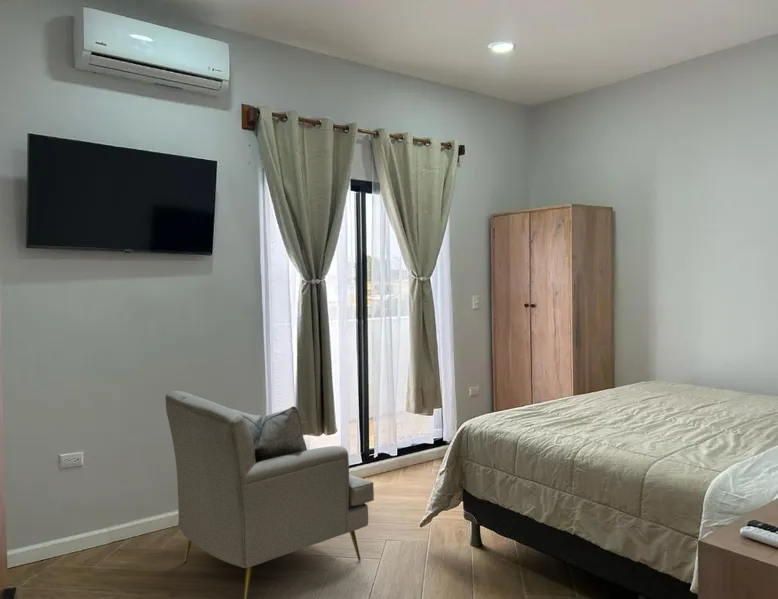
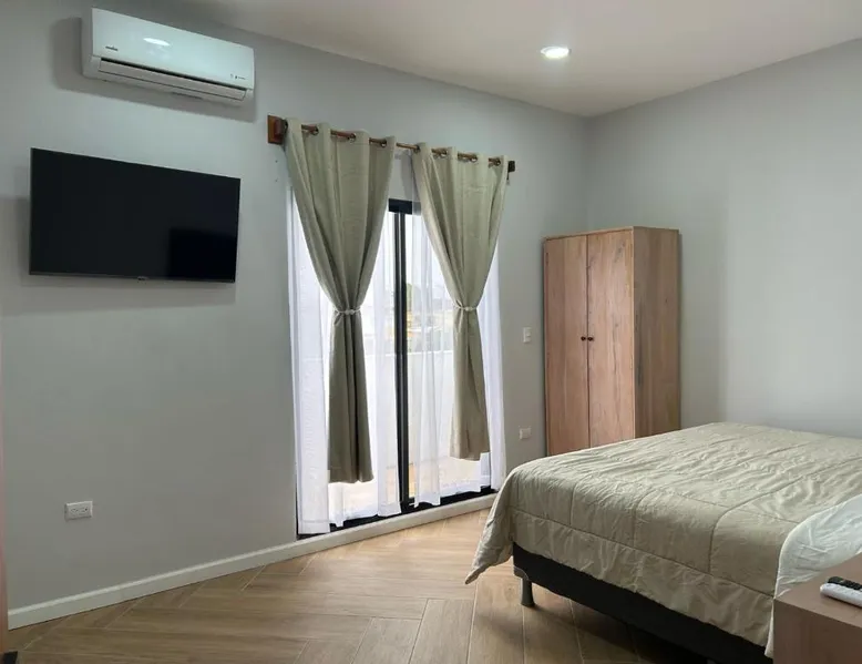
- armchair [164,390,375,599]
